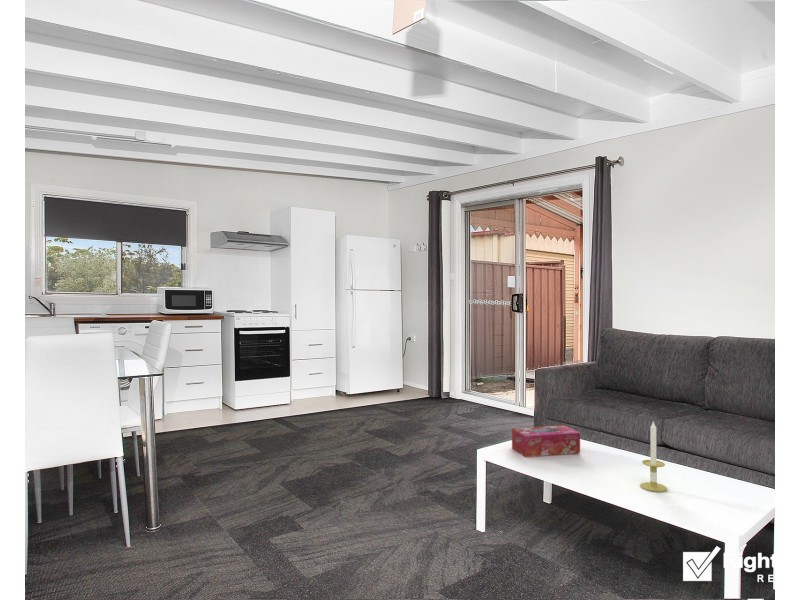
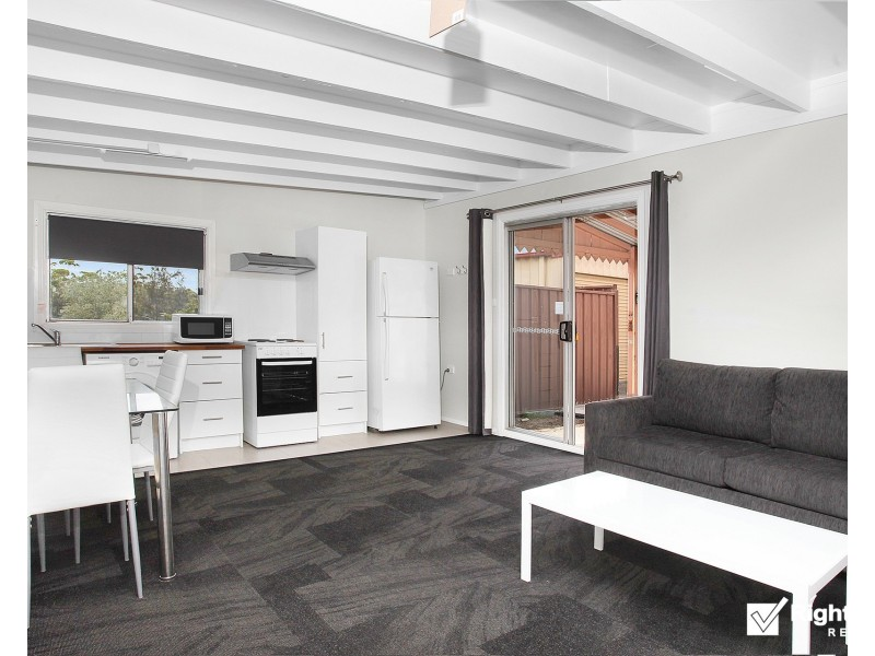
- tissue box [511,424,581,458]
- candle [639,420,668,493]
